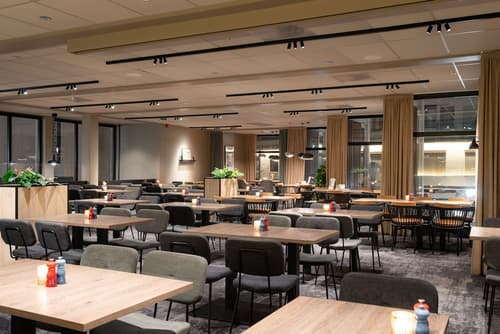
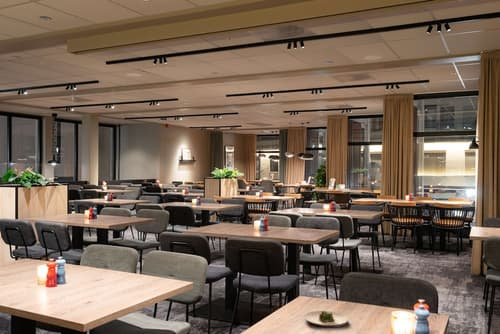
+ salad plate [304,310,349,328]
